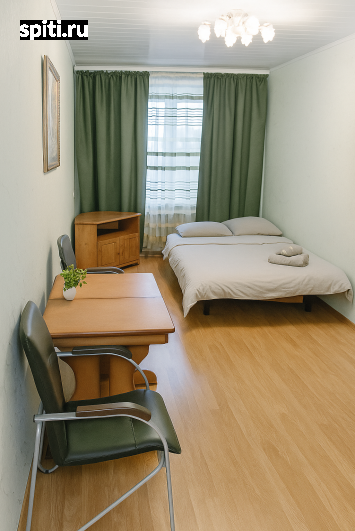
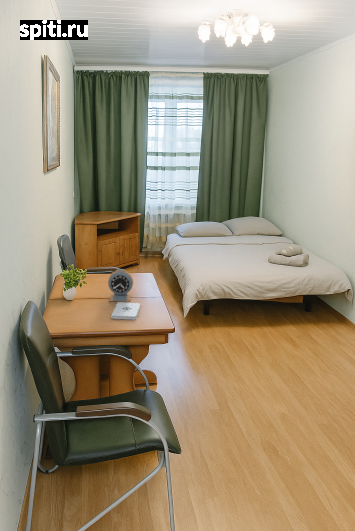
+ notepad [110,301,141,321]
+ alarm clock [107,268,134,303]
